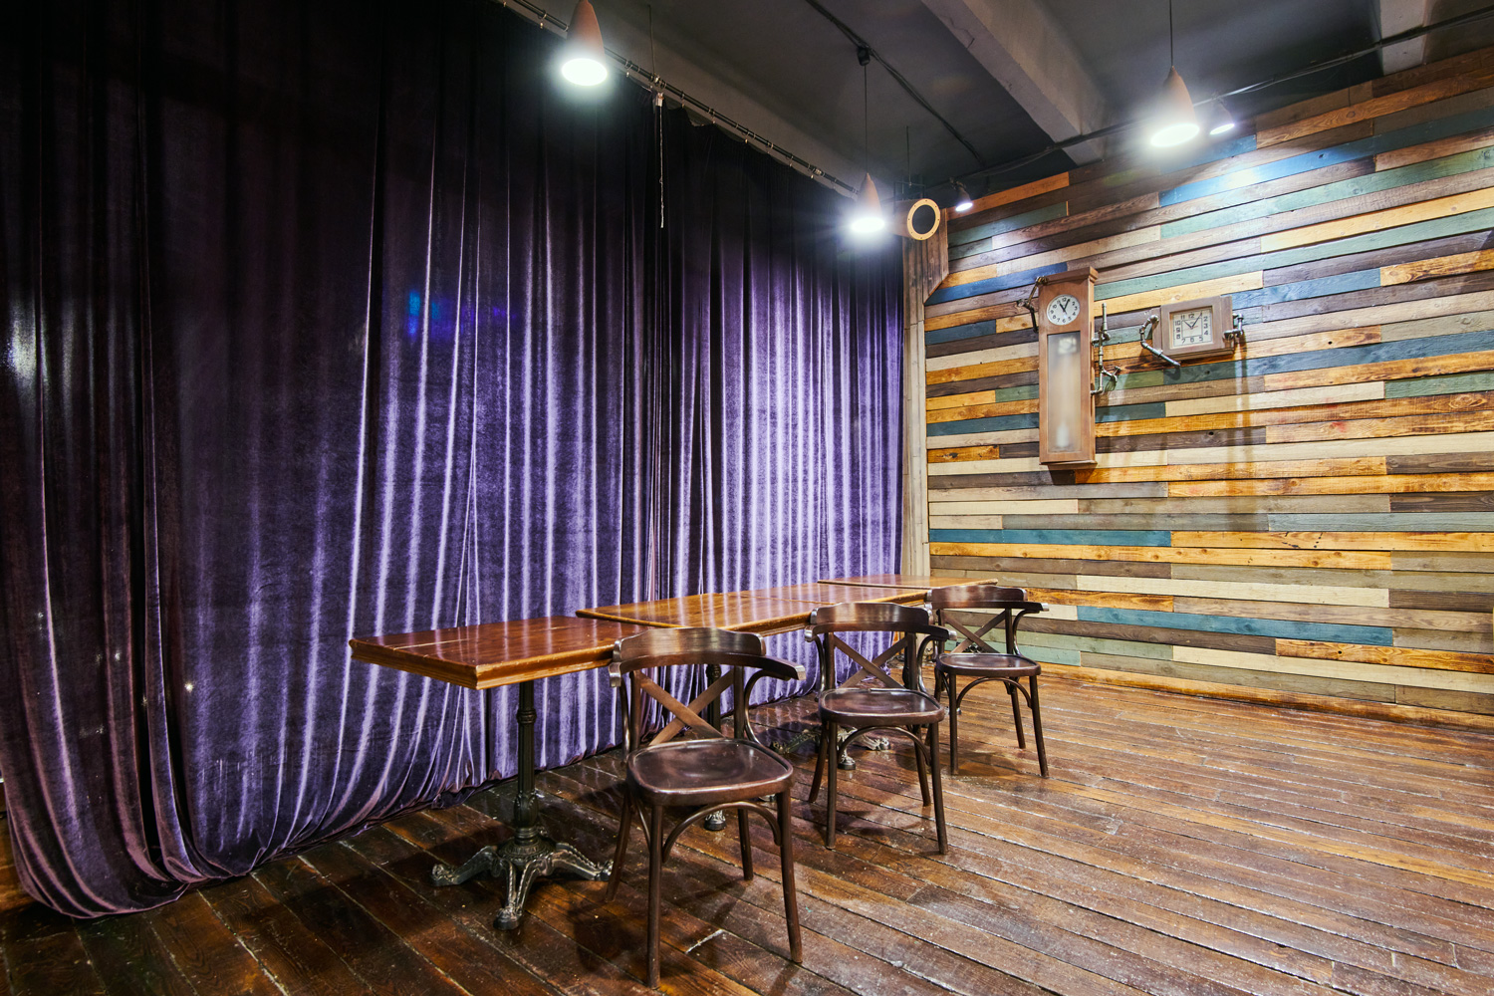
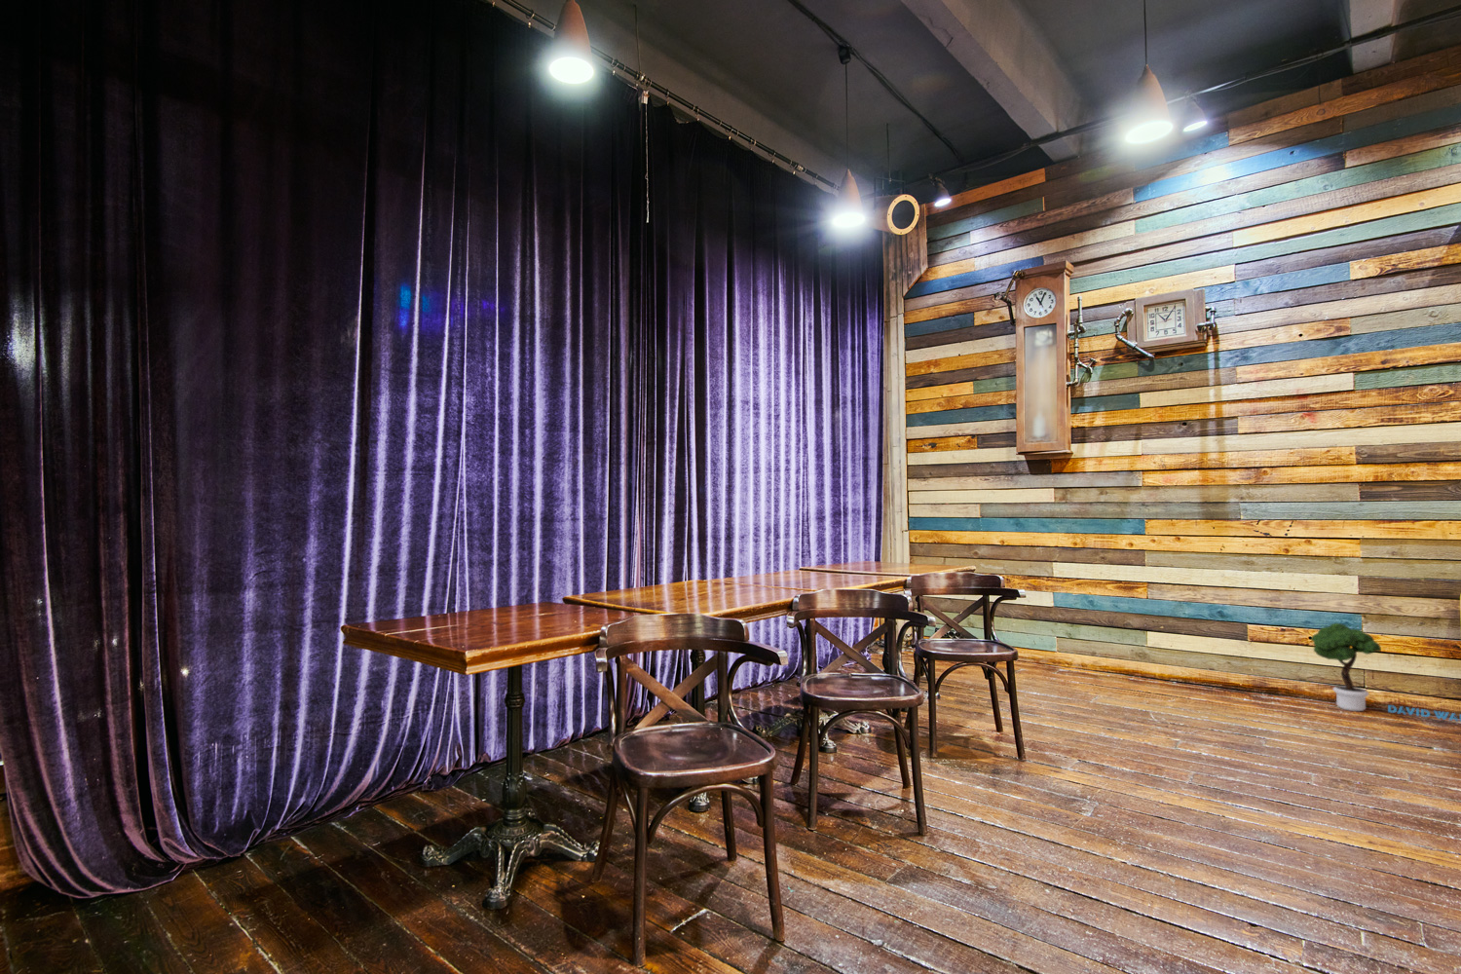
+ potted tree [1310,623,1461,723]
